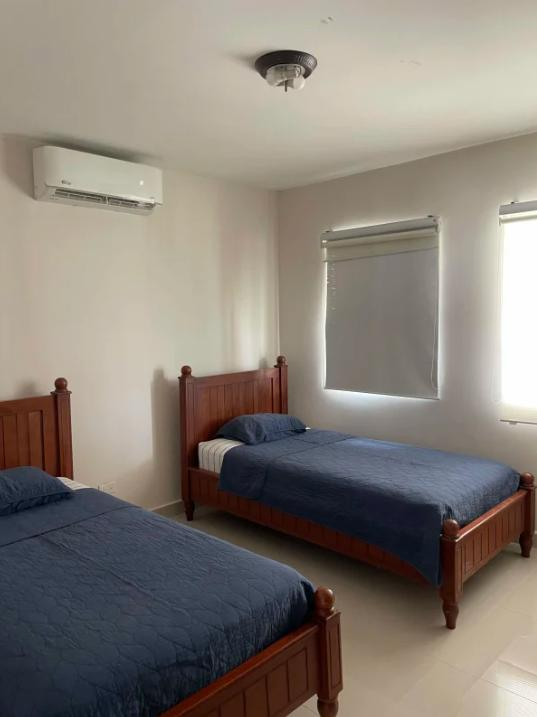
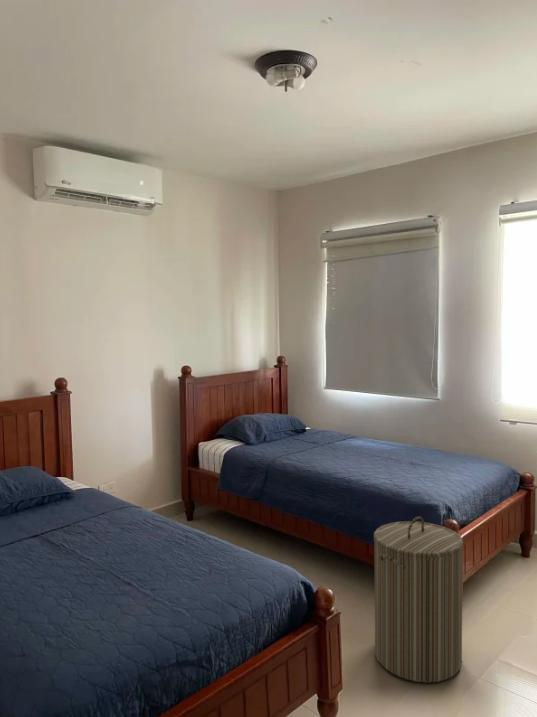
+ laundry hamper [373,515,464,684]
